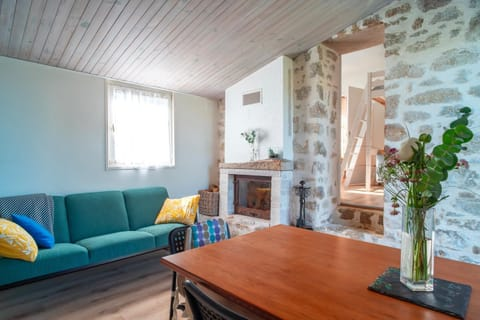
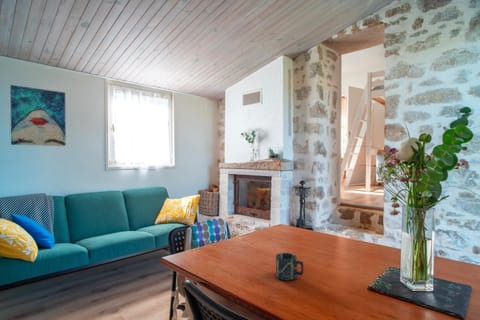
+ wall art [9,84,67,147]
+ cup [275,252,305,282]
